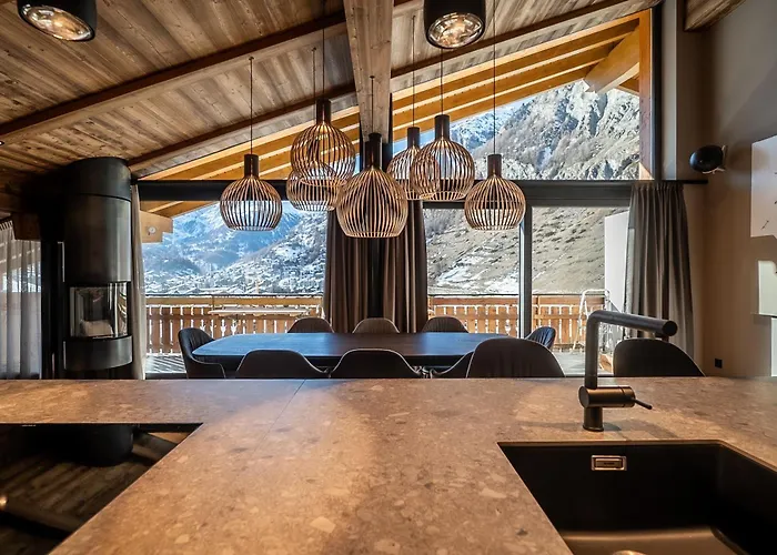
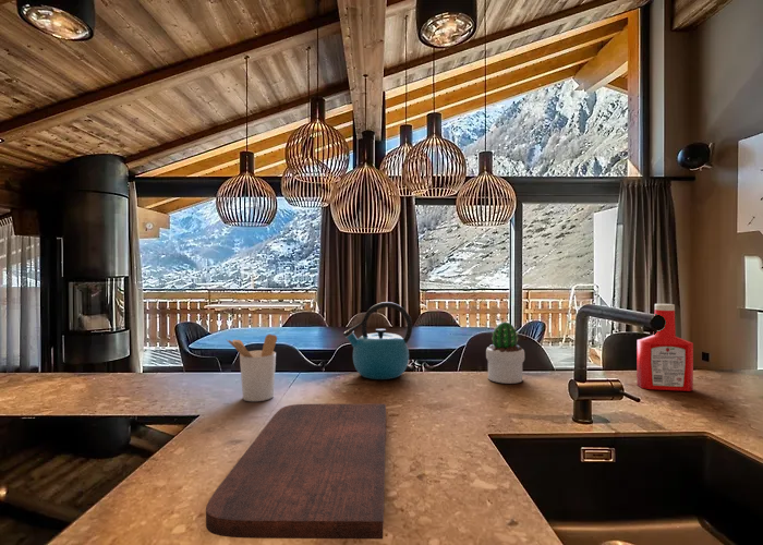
+ utensil holder [225,334,278,402]
+ kettle [342,301,413,380]
+ soap bottle [635,303,694,392]
+ potted cactus [485,322,525,385]
+ cutting board [205,403,387,541]
